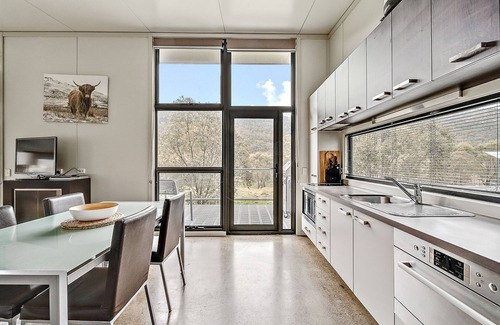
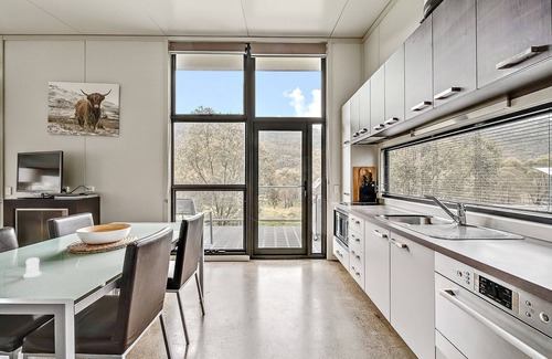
+ salt shaker [22,256,42,278]
